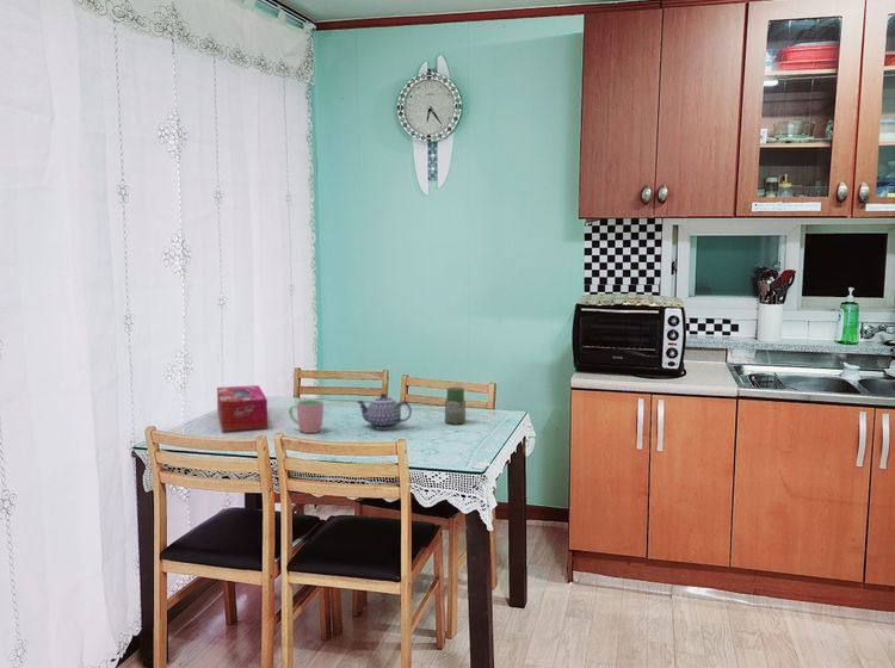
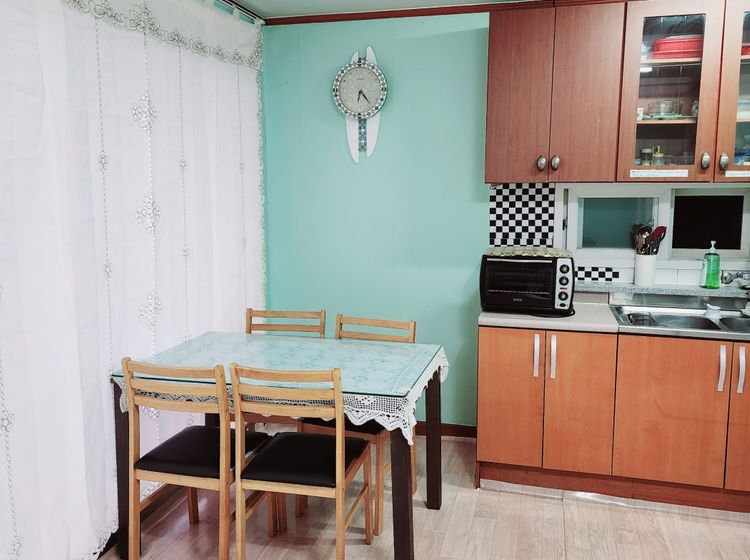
- tissue box [216,384,268,432]
- teapot [356,392,413,431]
- jar [444,386,467,425]
- cup [288,398,325,434]
